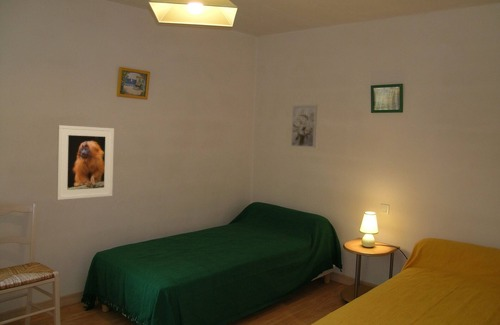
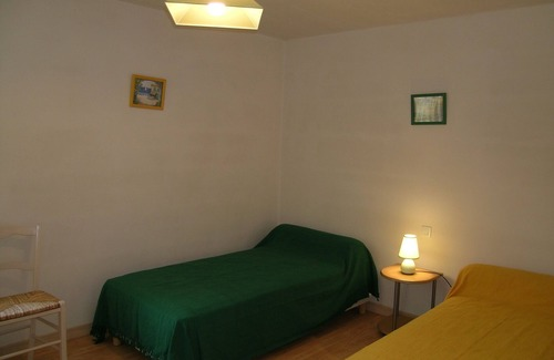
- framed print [56,124,115,201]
- wall art [290,104,318,149]
